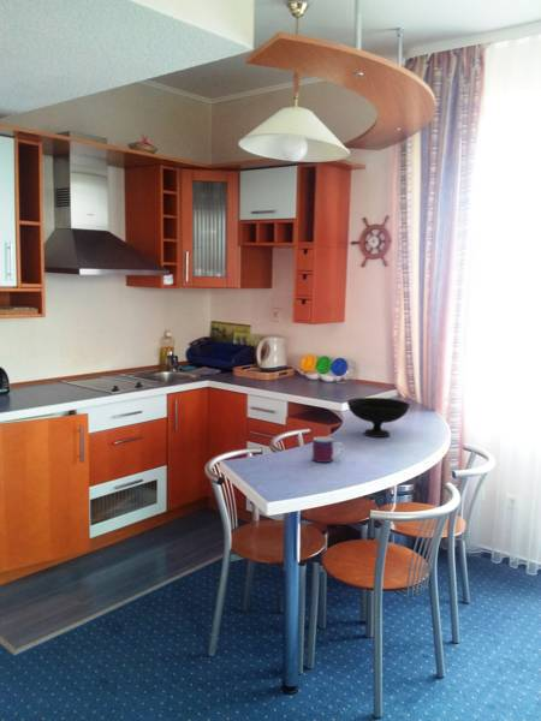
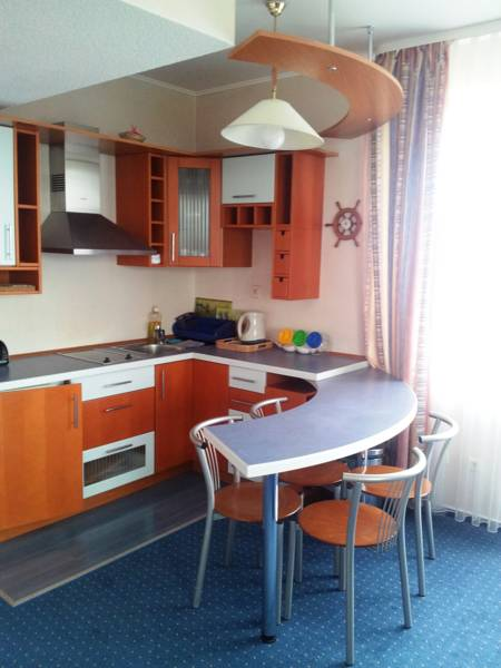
- mug [311,435,345,464]
- bowl [346,397,411,439]
